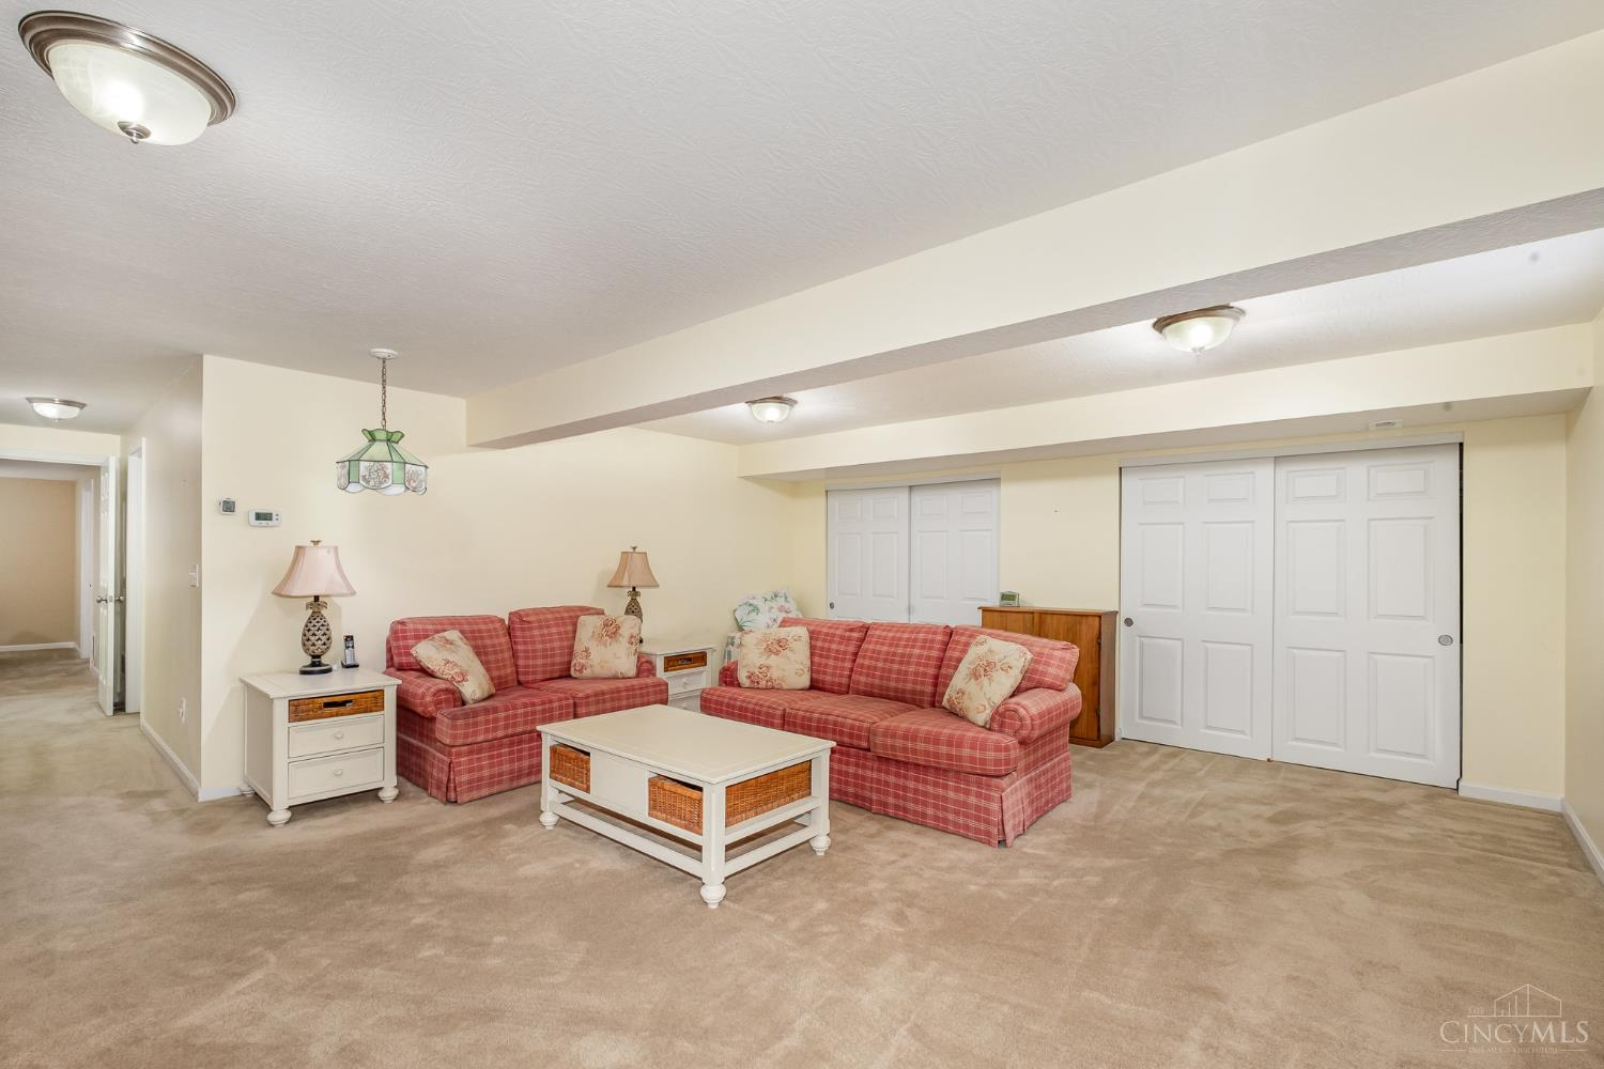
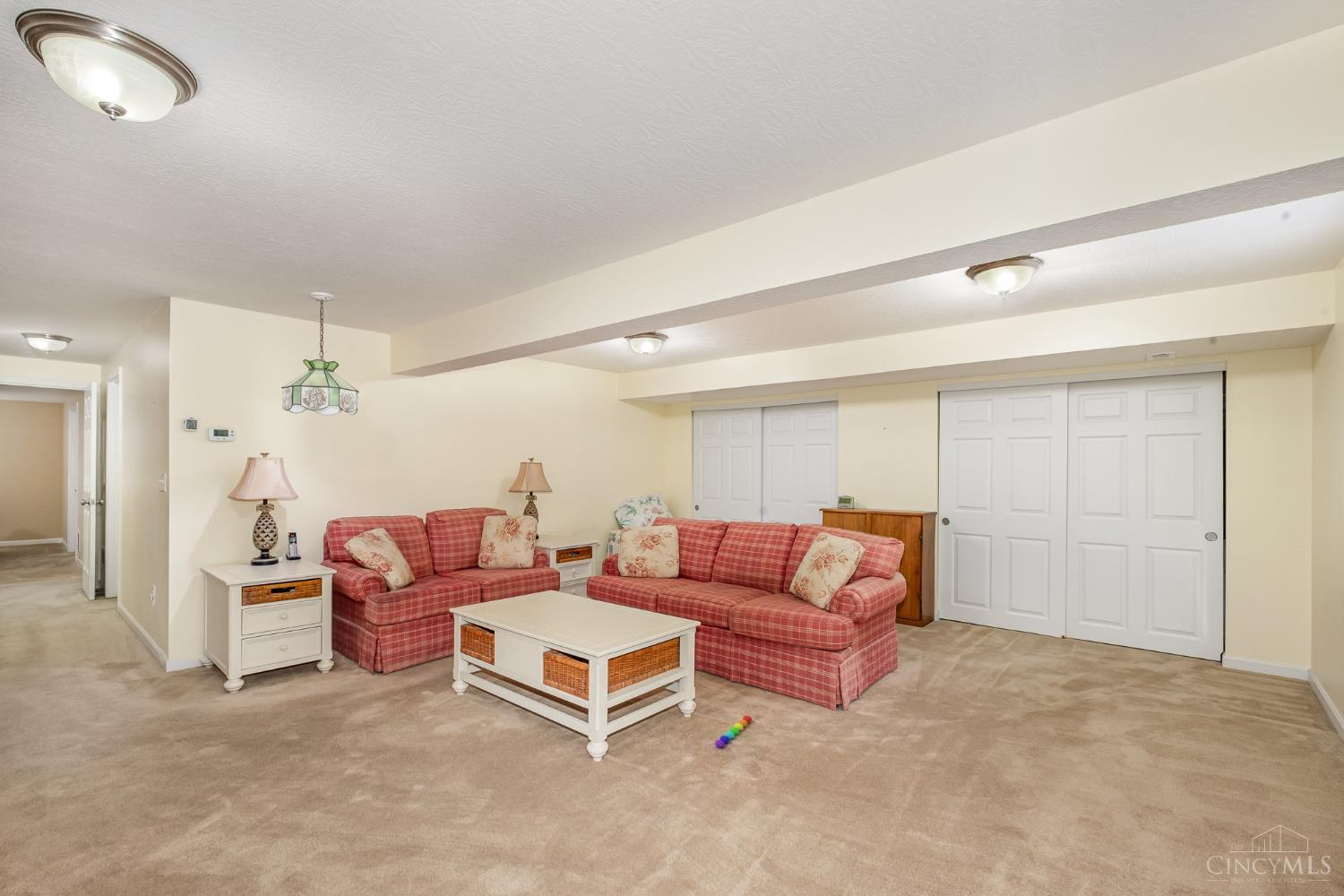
+ ball [714,715,753,748]
